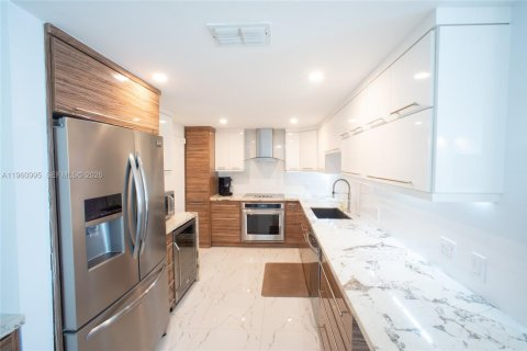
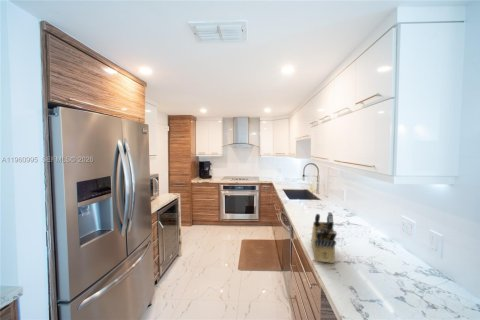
+ knife block [311,211,338,264]
